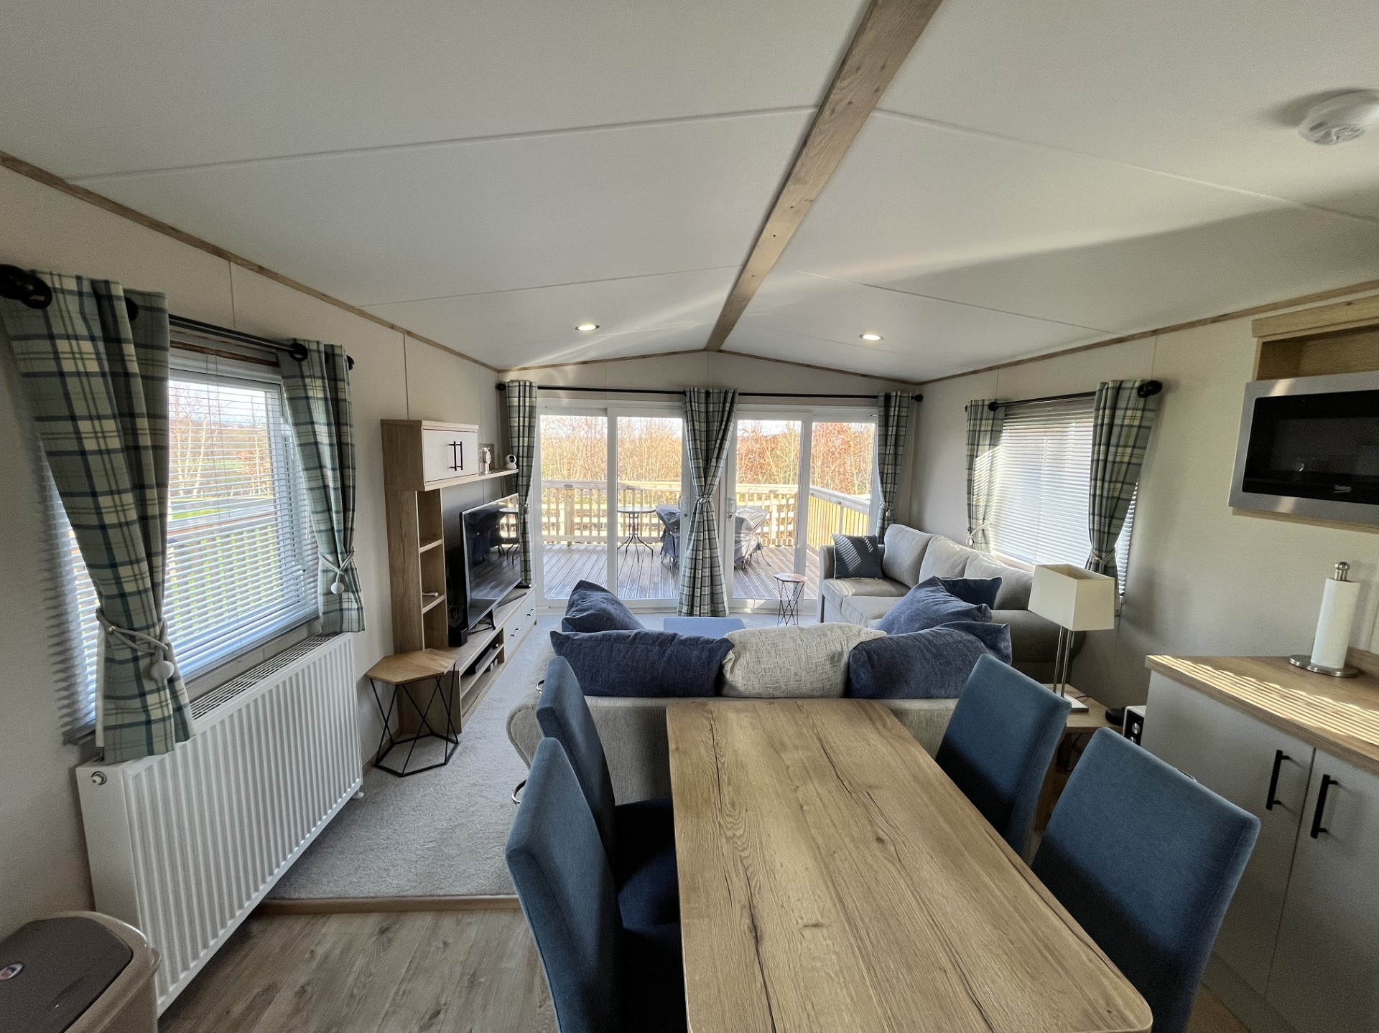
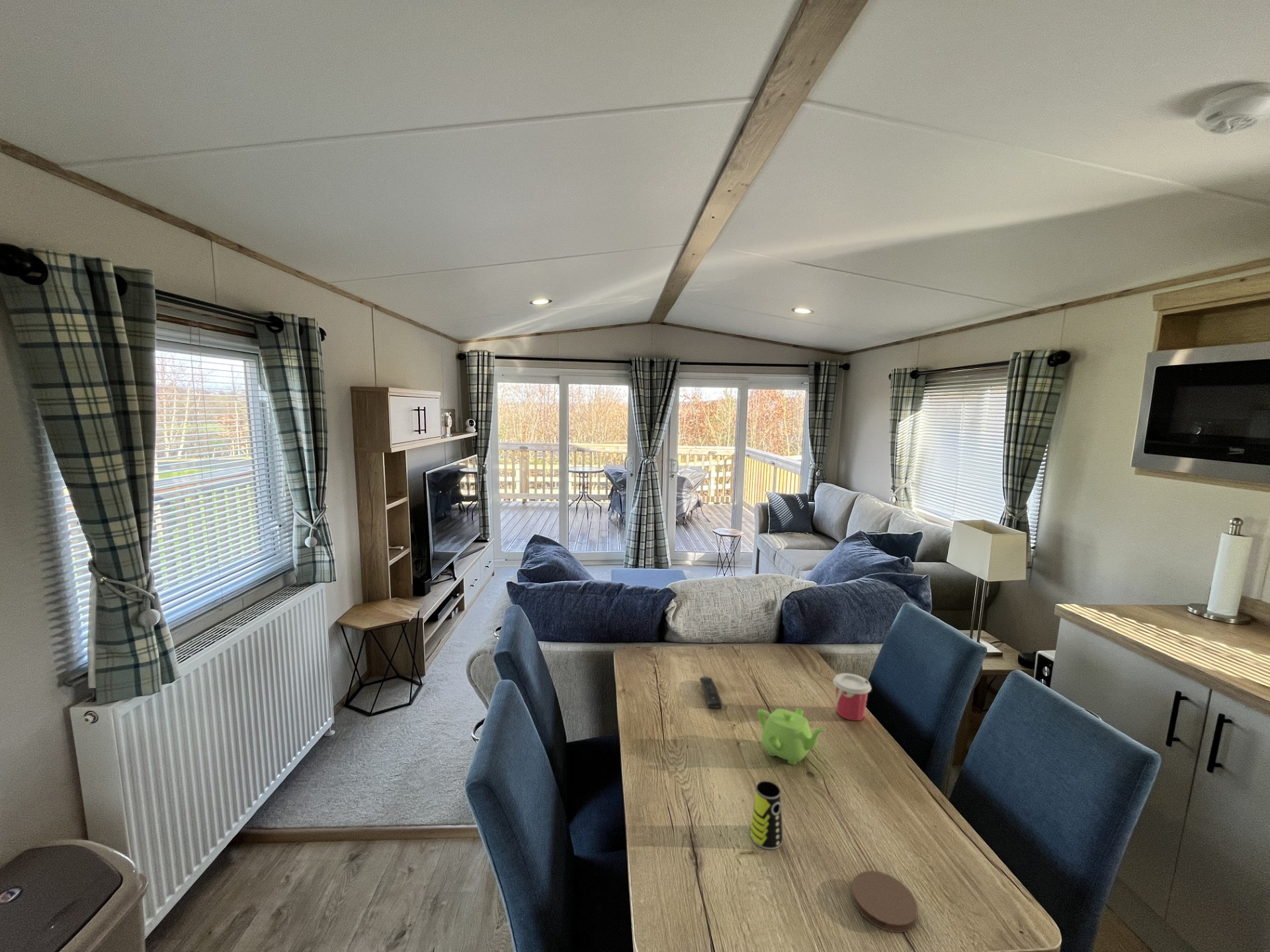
+ teapot [757,707,827,766]
+ coaster [851,870,919,933]
+ remote control [699,676,723,709]
+ cup [749,780,784,850]
+ cup [832,672,872,721]
